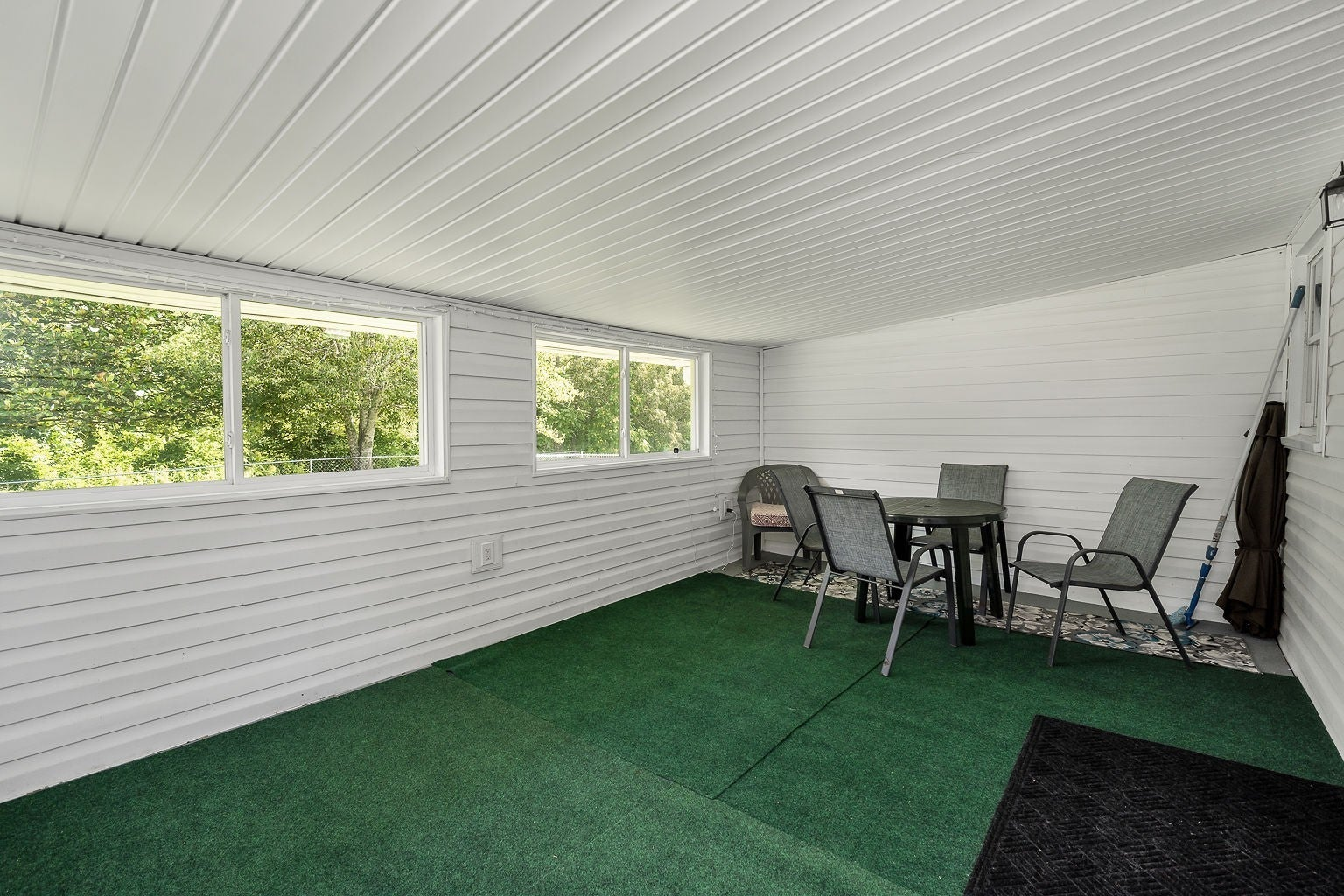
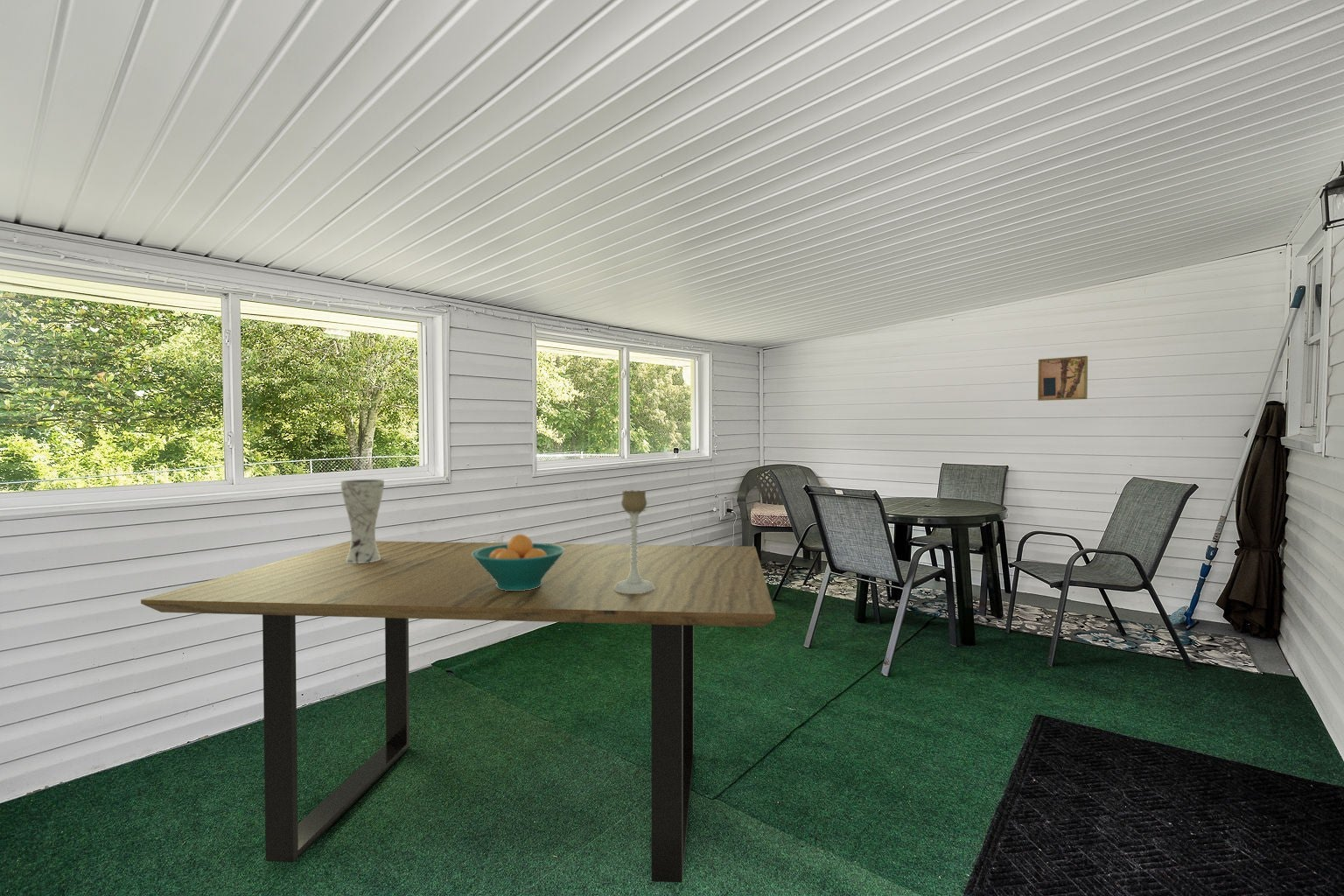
+ vase [340,479,385,563]
+ candle holder [614,489,655,593]
+ wall art [1037,355,1089,402]
+ fruit bowl [472,533,564,591]
+ dining table [140,540,776,884]
